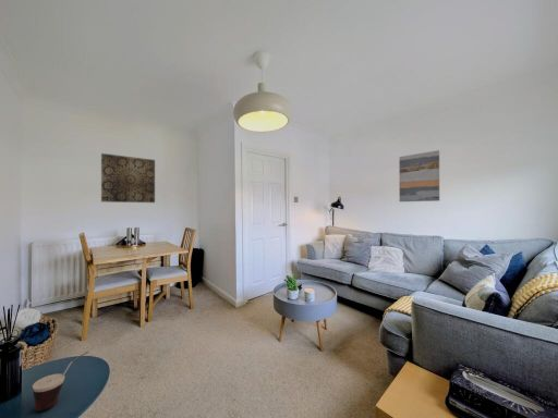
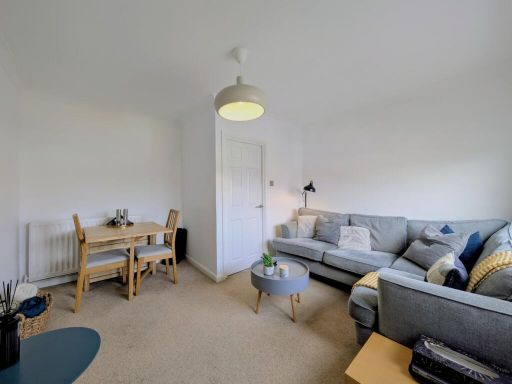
- wall art [398,149,440,202]
- cup [32,351,89,411]
- wall art [100,152,156,204]
